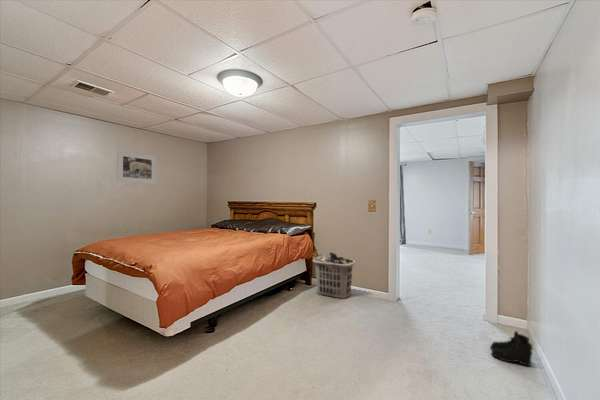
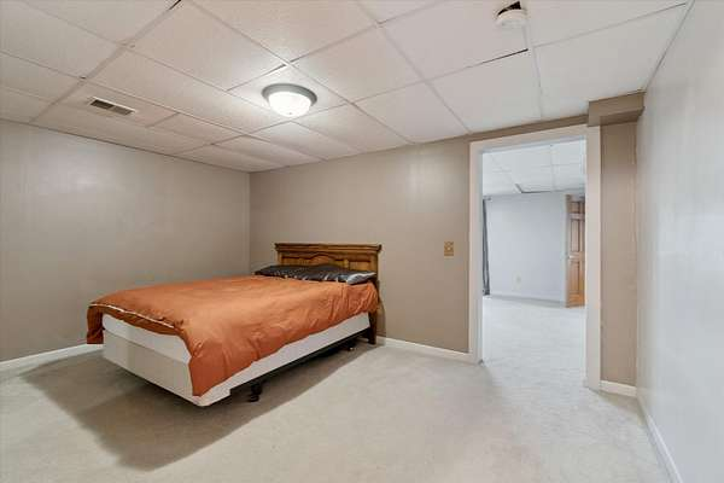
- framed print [116,150,158,185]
- clothes hamper [312,251,357,300]
- boots [489,330,535,367]
